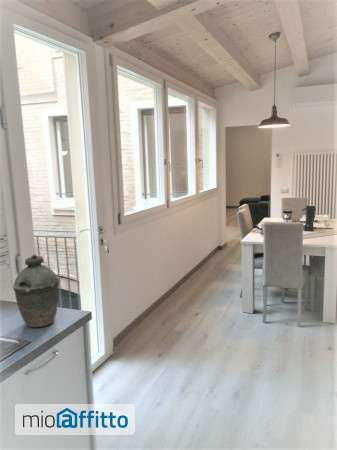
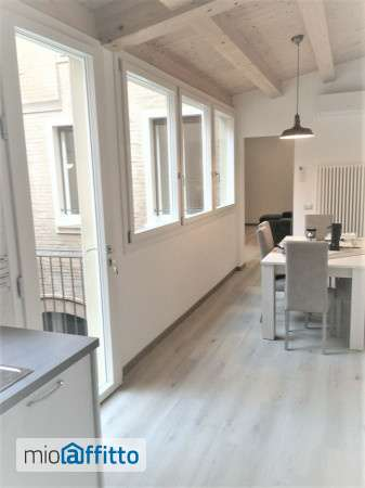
- kettle [12,253,61,328]
